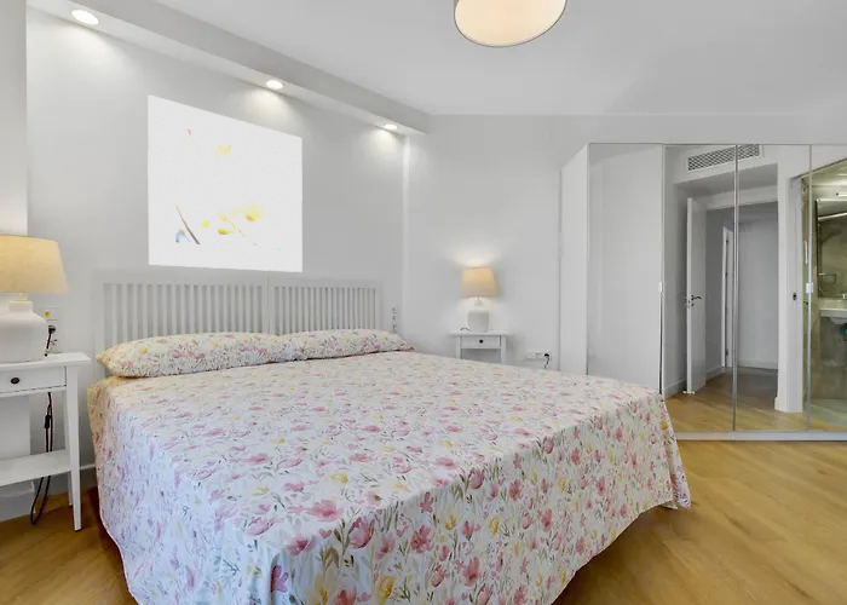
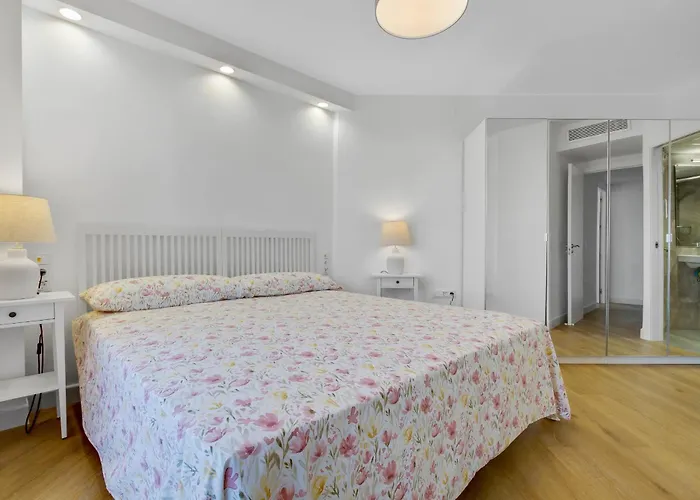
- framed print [146,94,304,273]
